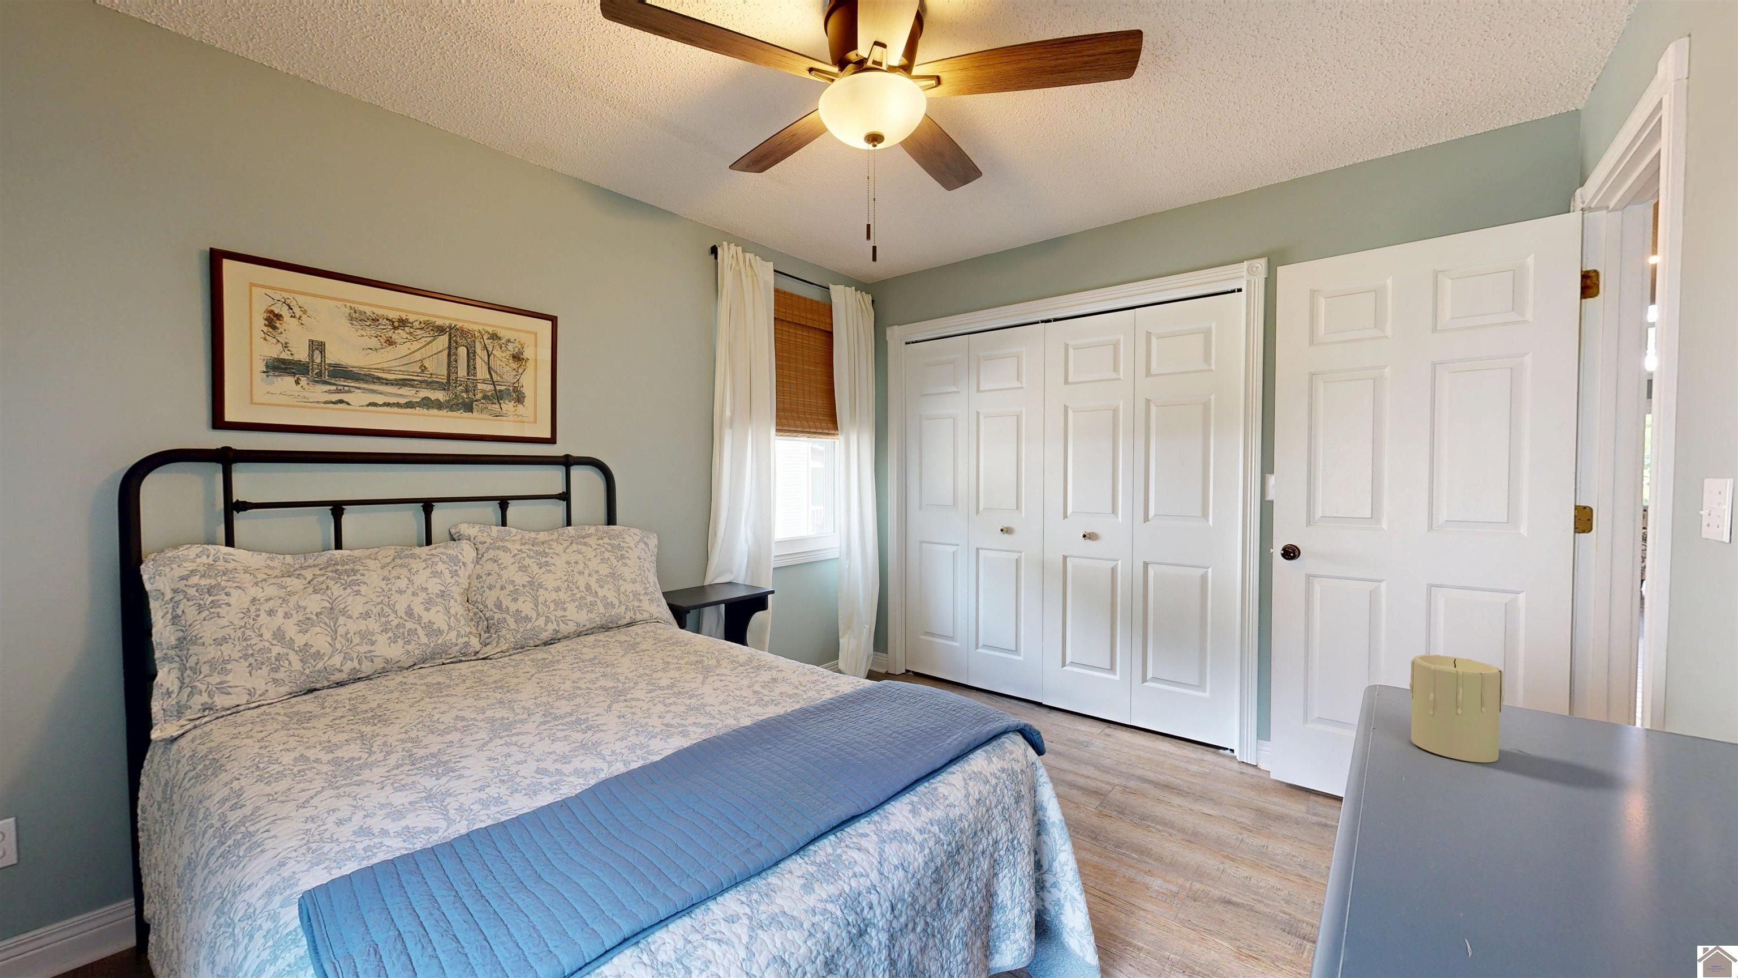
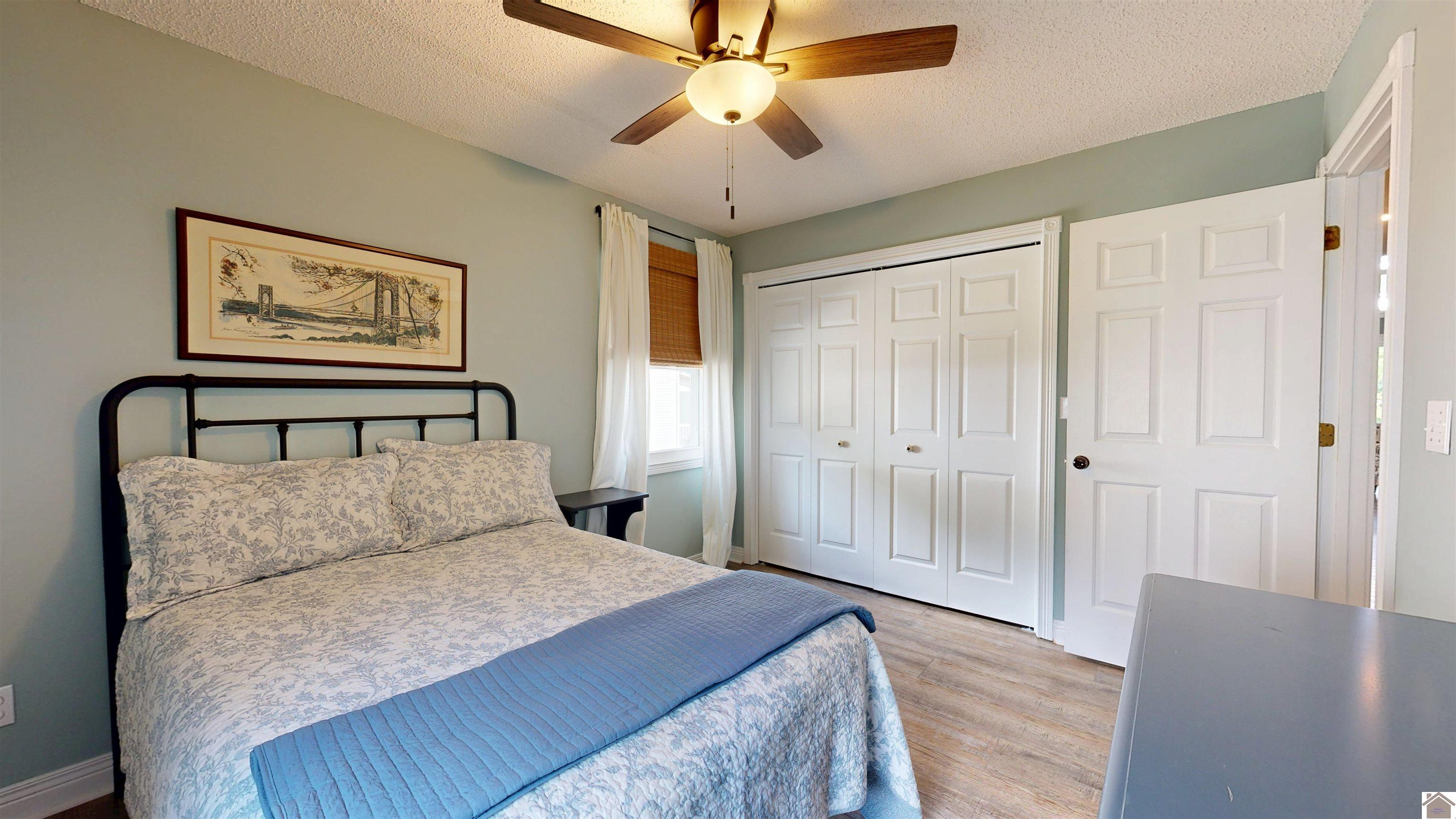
- candle [1409,654,1504,763]
